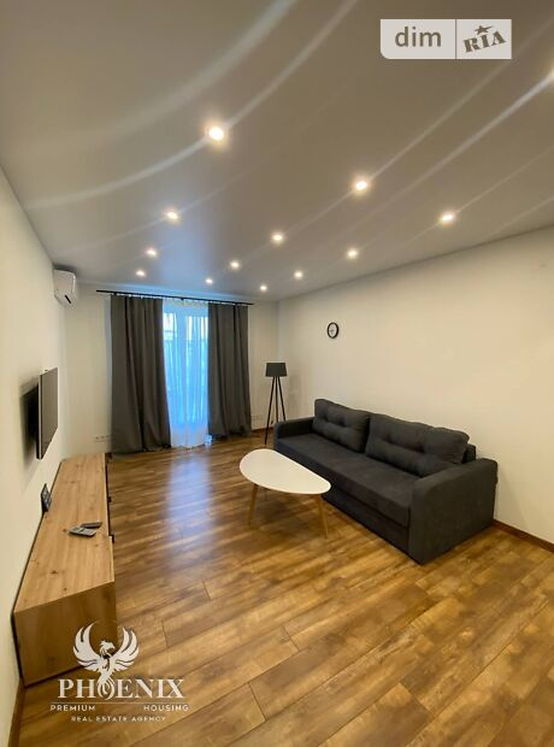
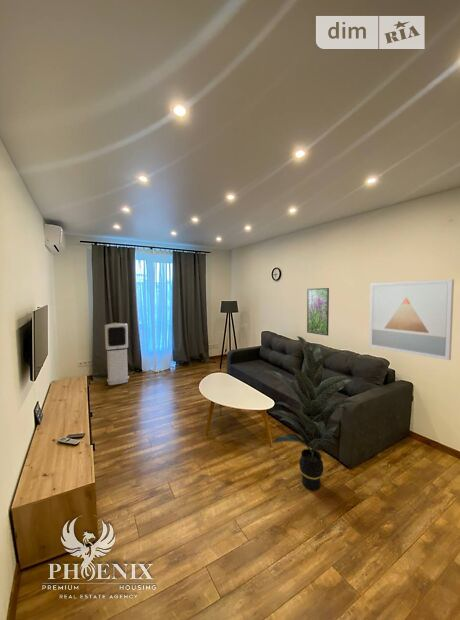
+ air purifier [104,322,130,386]
+ indoor plant [262,335,360,491]
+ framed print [306,287,330,337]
+ wall art [368,278,455,361]
